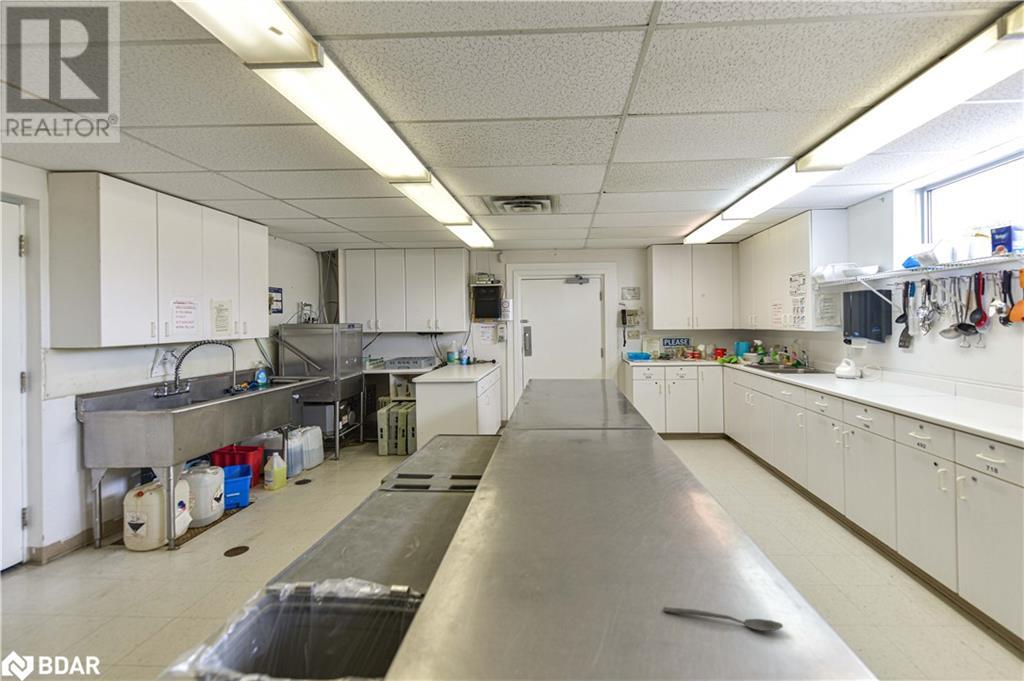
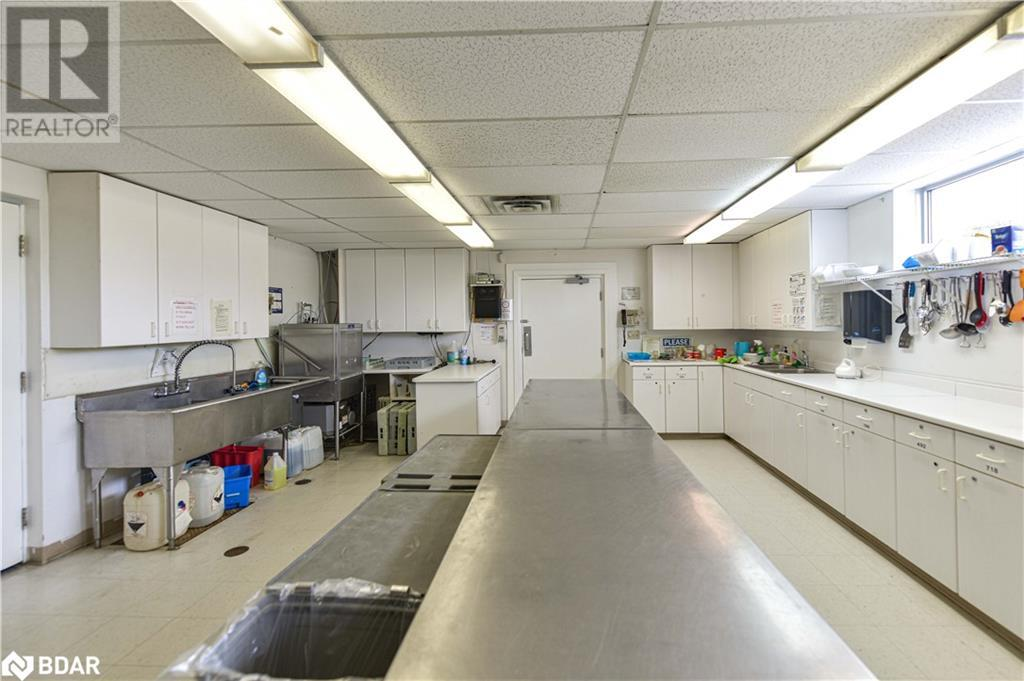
- spoon [662,606,784,632]
